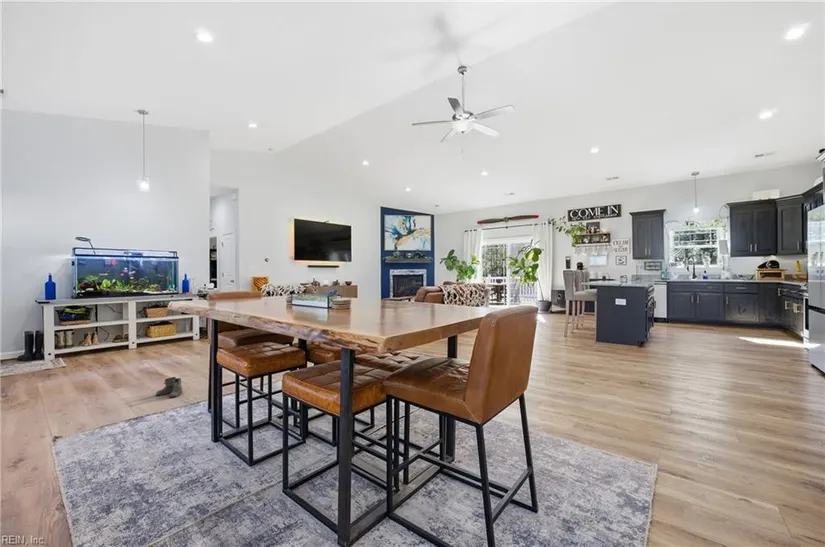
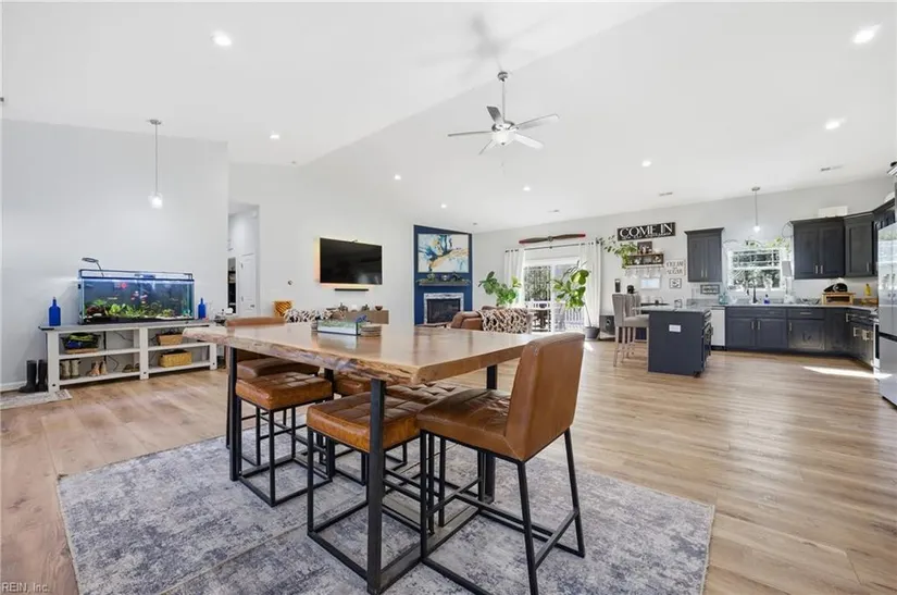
- boots [155,376,184,399]
